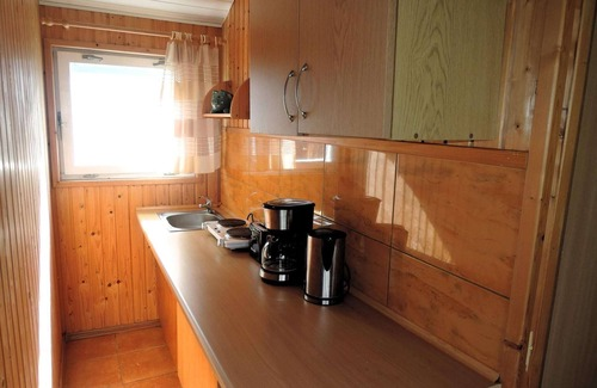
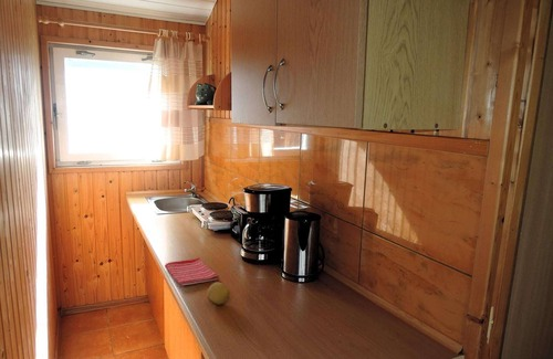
+ dish towel [164,256,220,287]
+ fruit [206,281,230,306]
